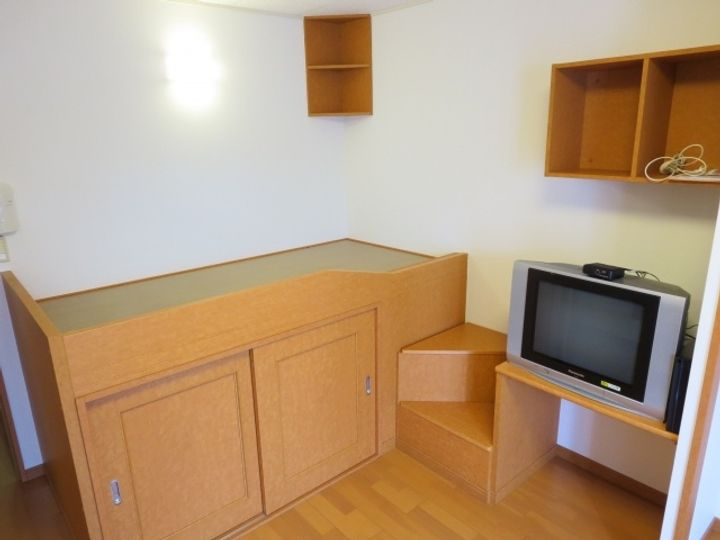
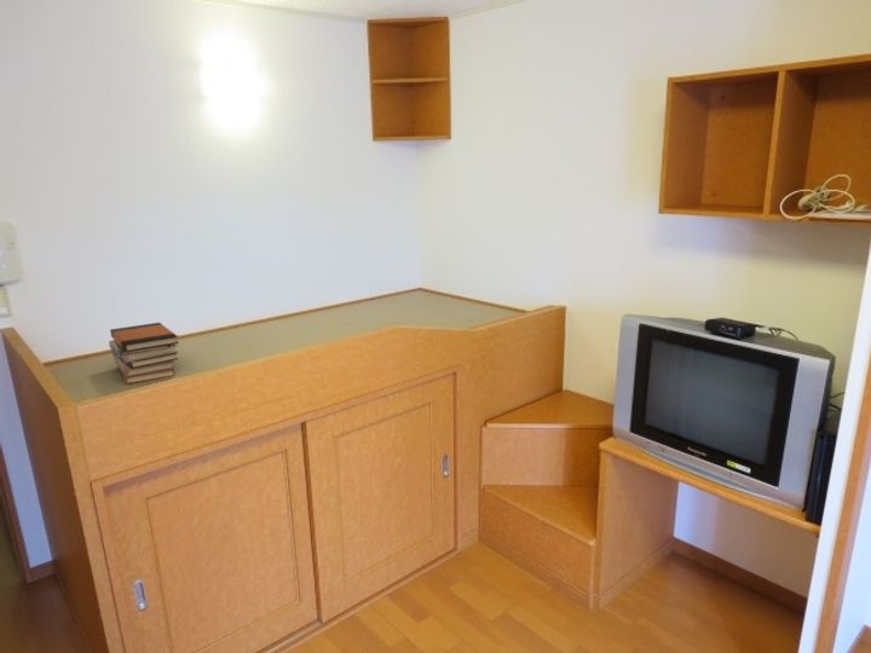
+ book stack [108,322,180,386]
